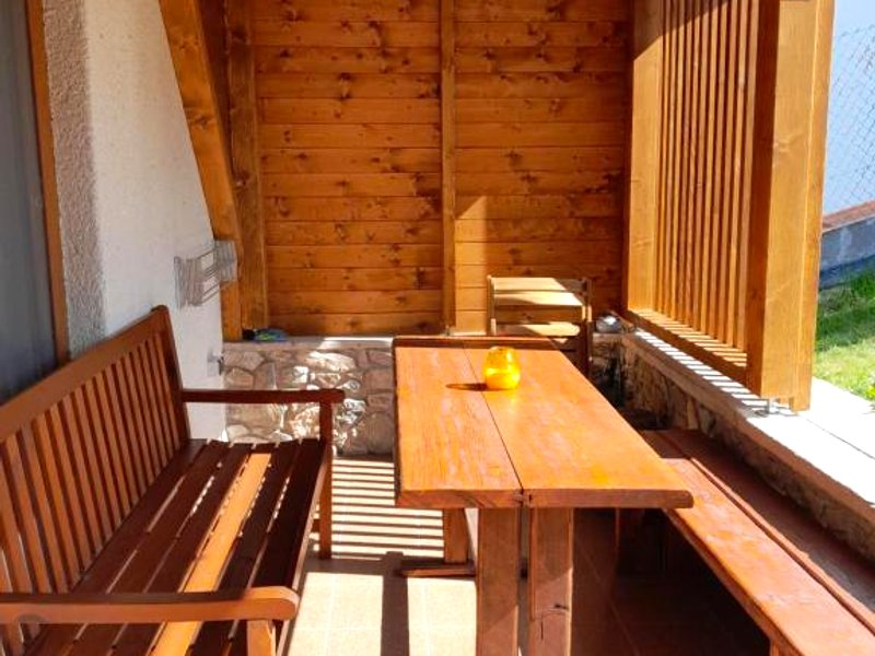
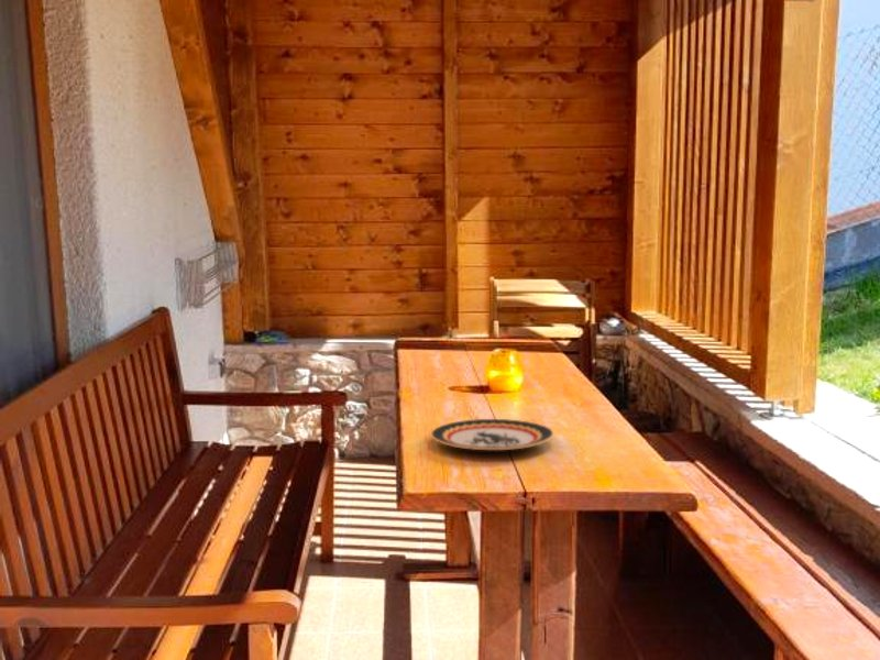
+ plate [429,418,556,451]
